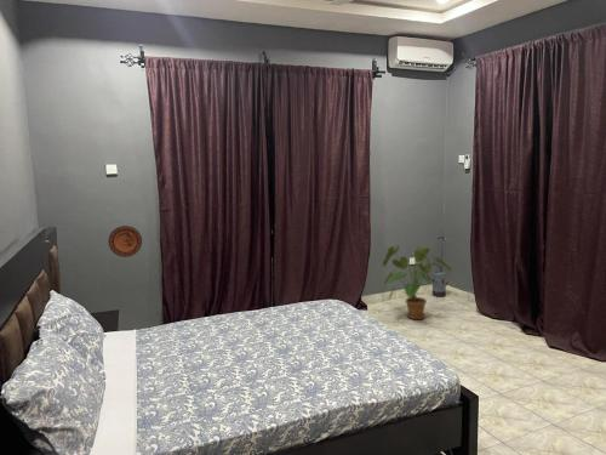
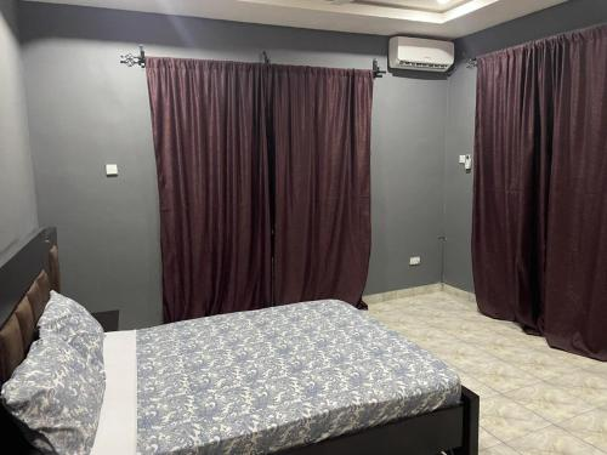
- house plant [382,244,453,320]
- watering can [425,262,450,298]
- decorative plate [108,224,143,258]
